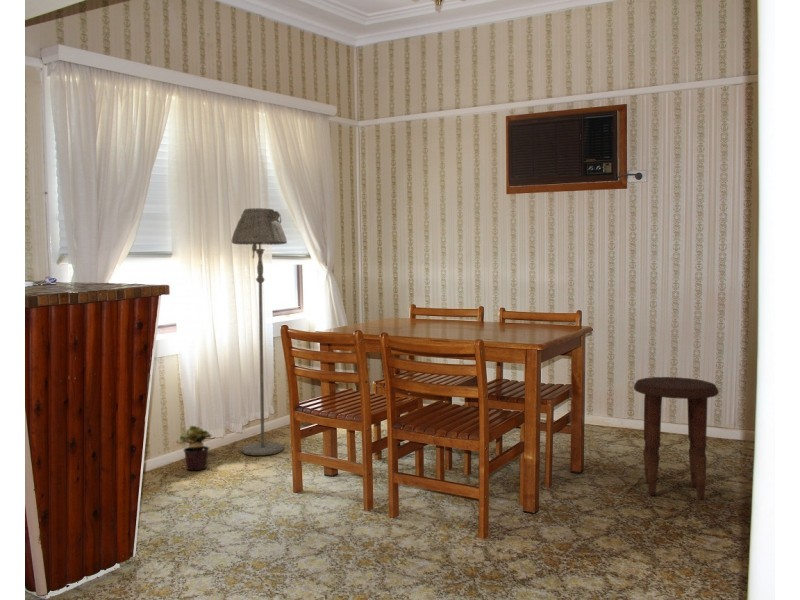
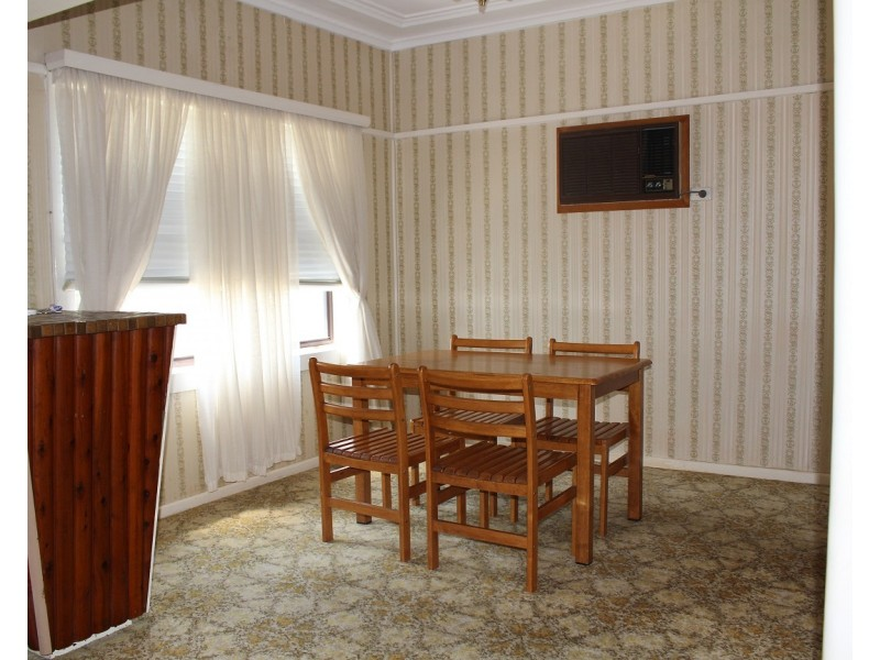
- potted plant [175,424,212,471]
- side table [633,376,720,500]
- floor lamp [231,207,288,456]
